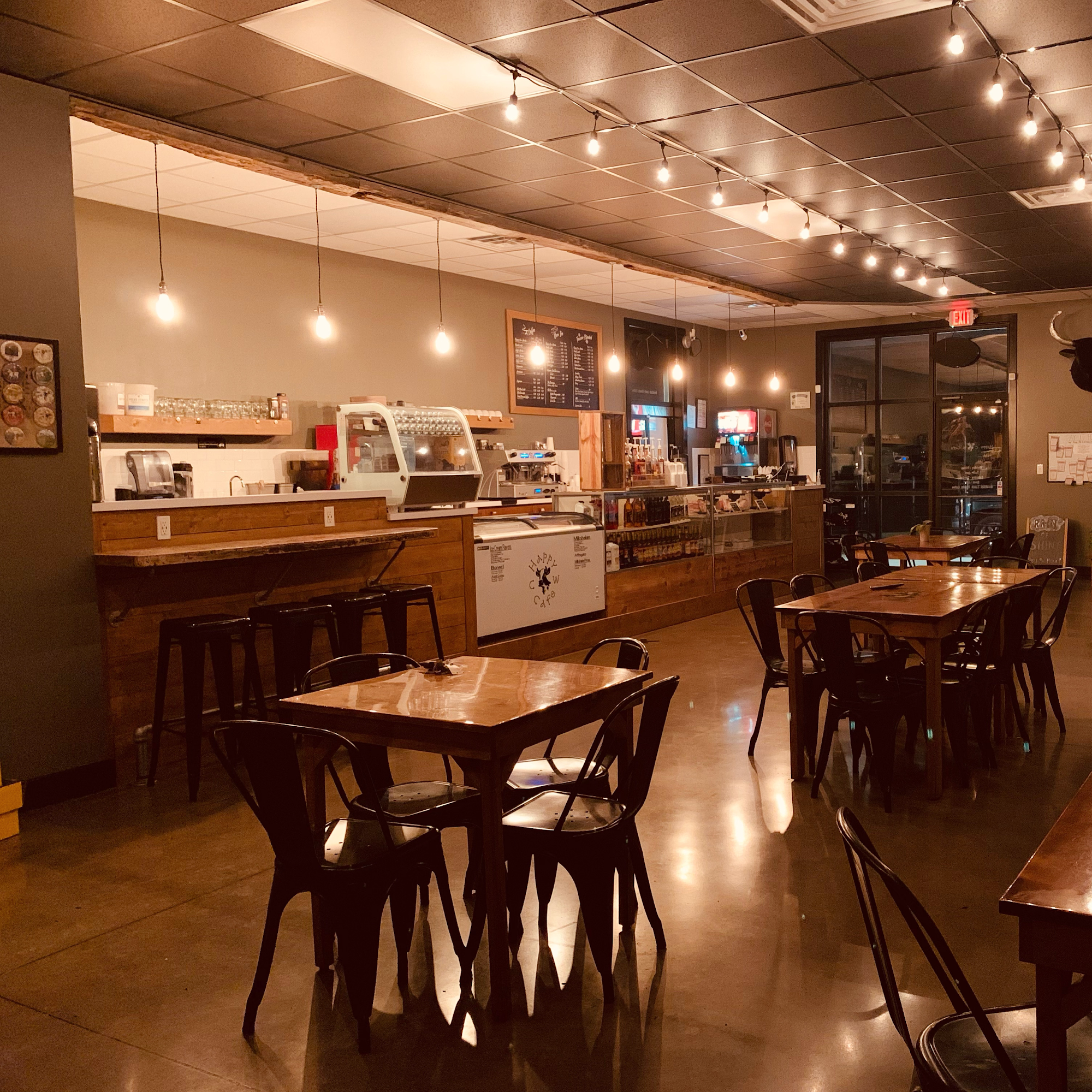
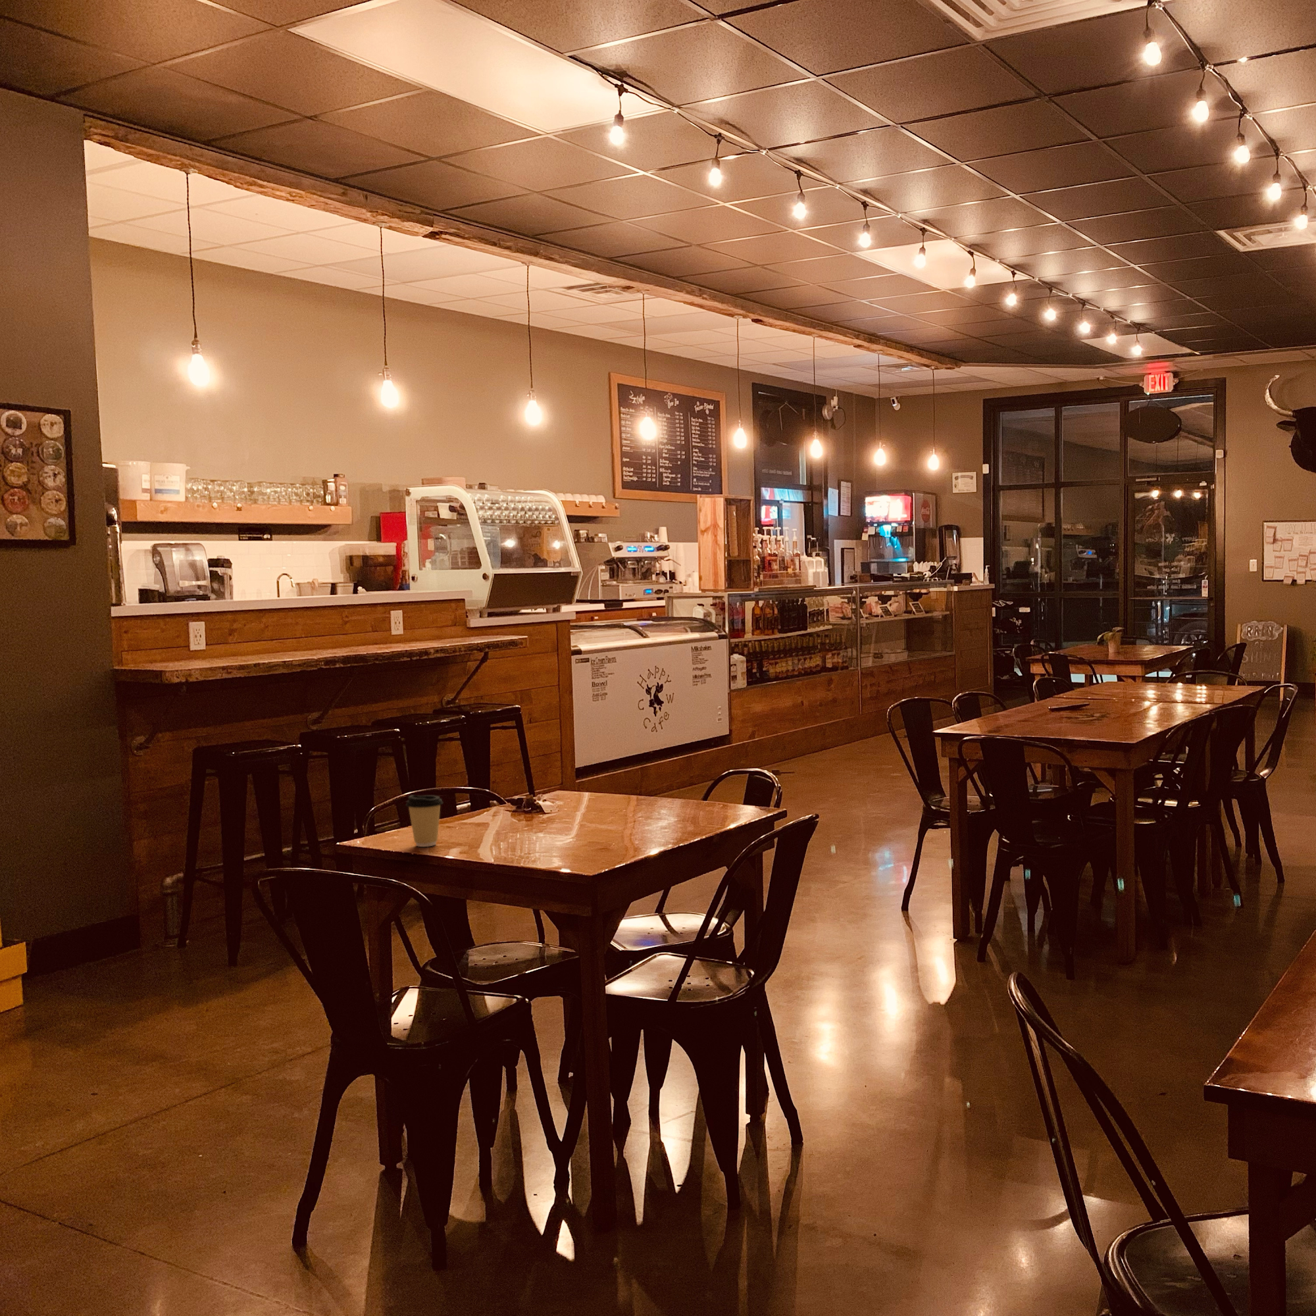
+ coffee cup [405,794,443,847]
